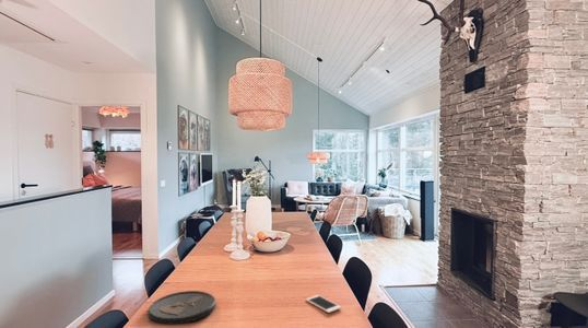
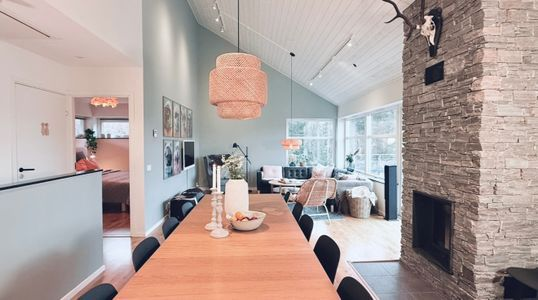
- cell phone [305,294,342,314]
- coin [148,290,216,326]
